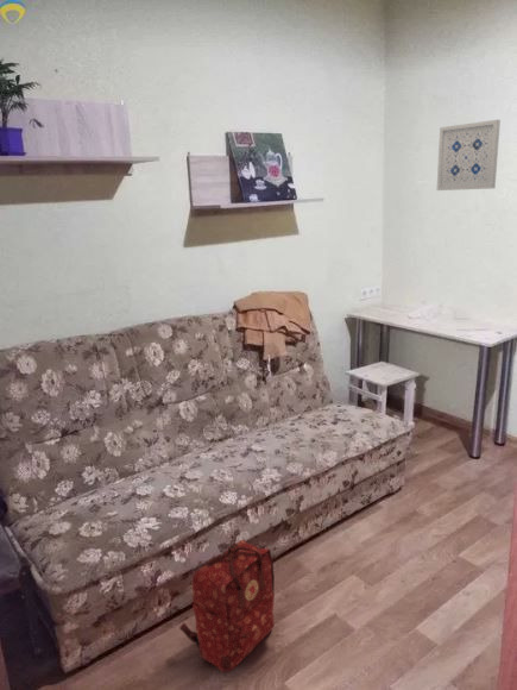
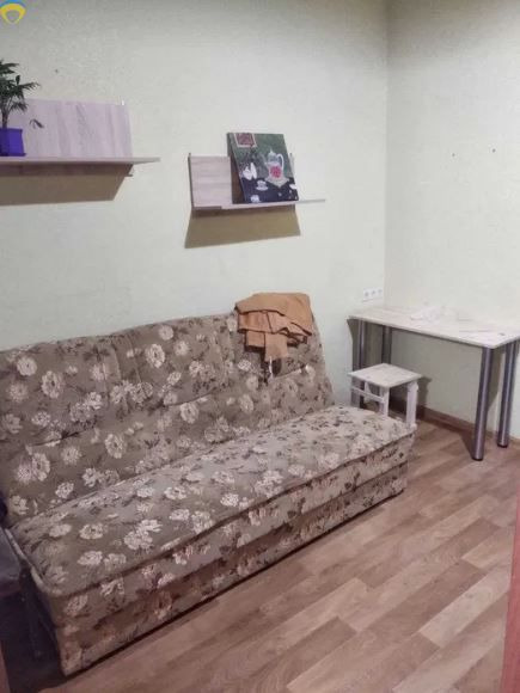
- backpack [178,539,276,673]
- wall art [436,119,502,192]
